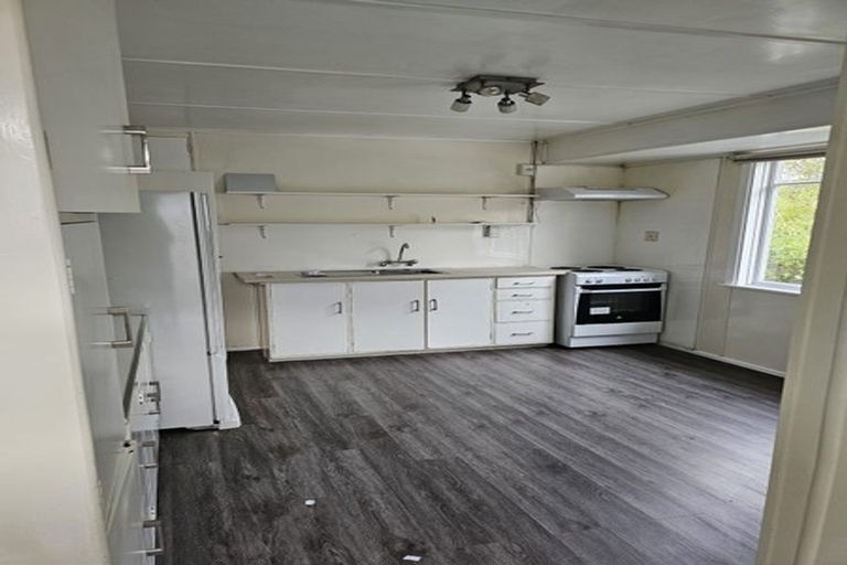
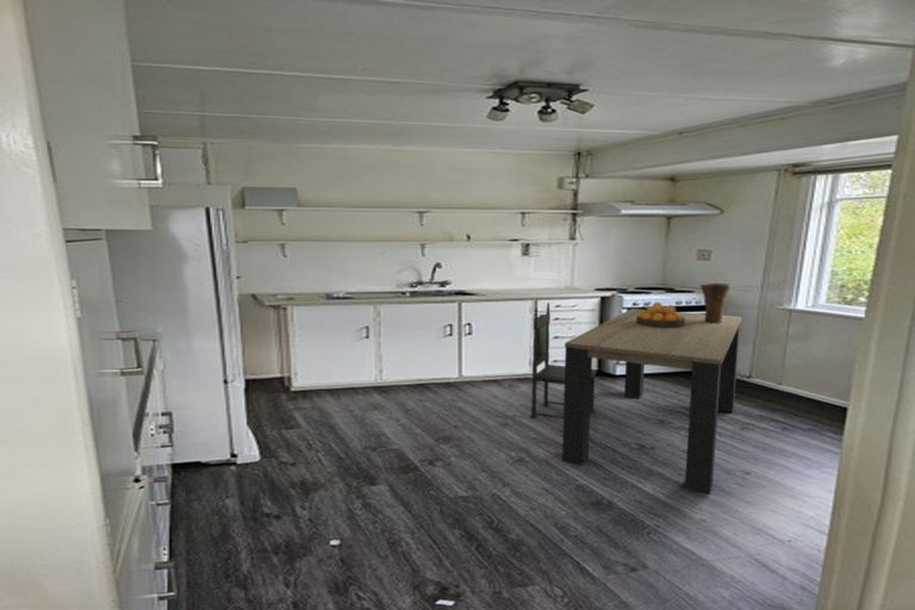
+ vase [699,282,733,323]
+ dining table [561,307,742,496]
+ fruit bowl [636,301,685,328]
+ dining chair [529,301,598,421]
